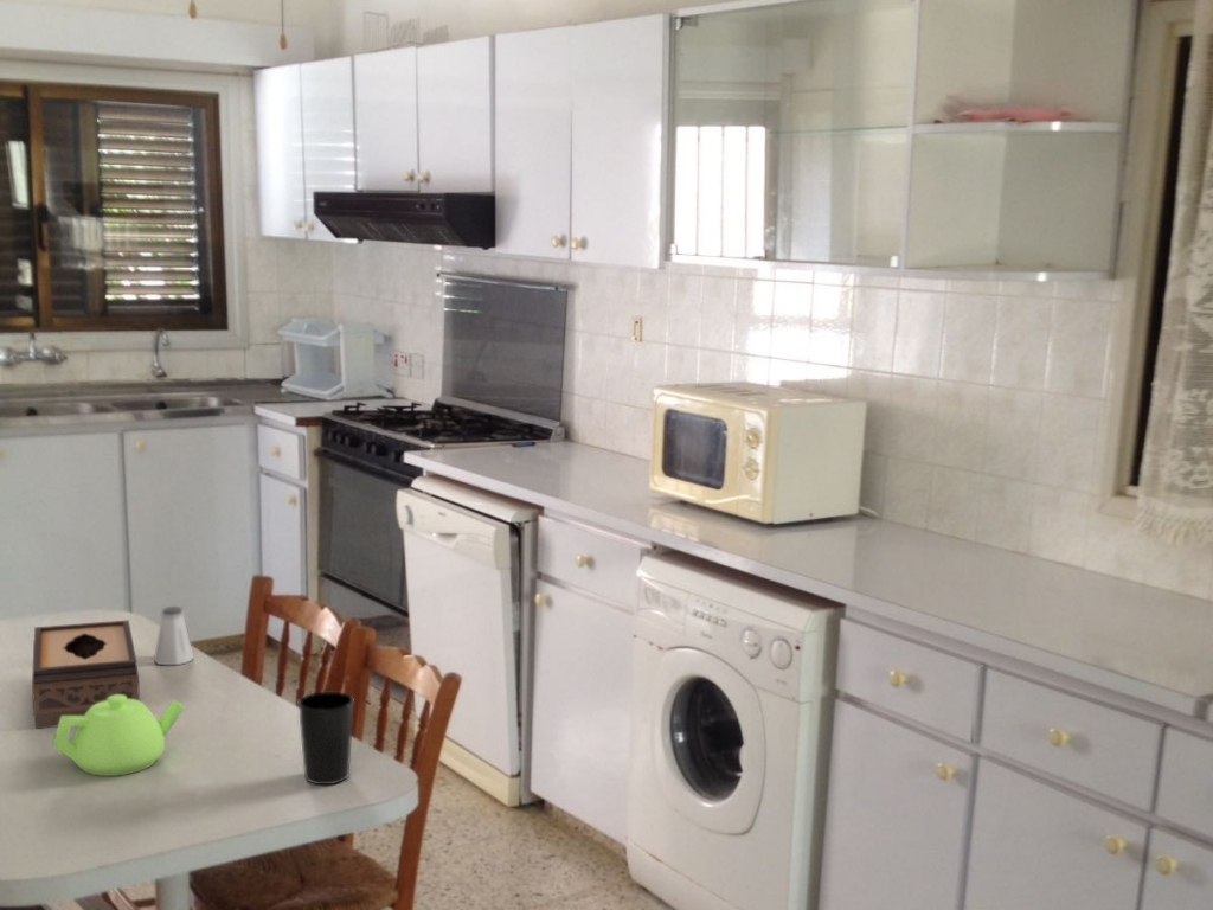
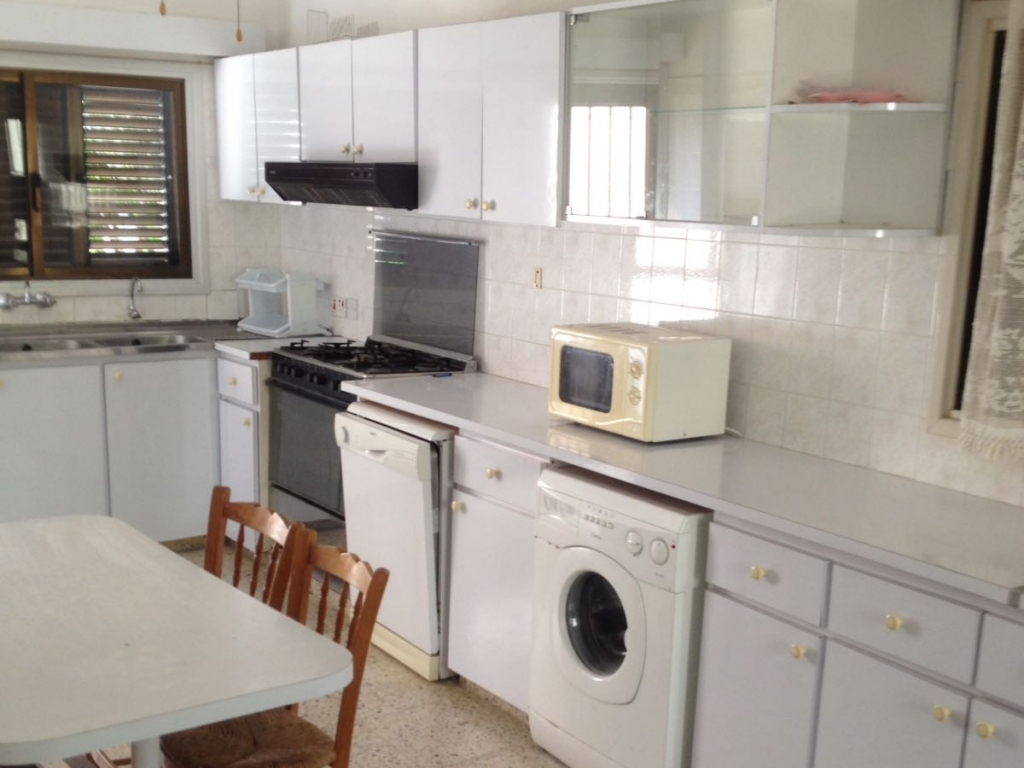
- cup [297,691,354,786]
- teapot [51,694,187,777]
- tissue box [31,619,141,730]
- saltshaker [153,605,194,666]
